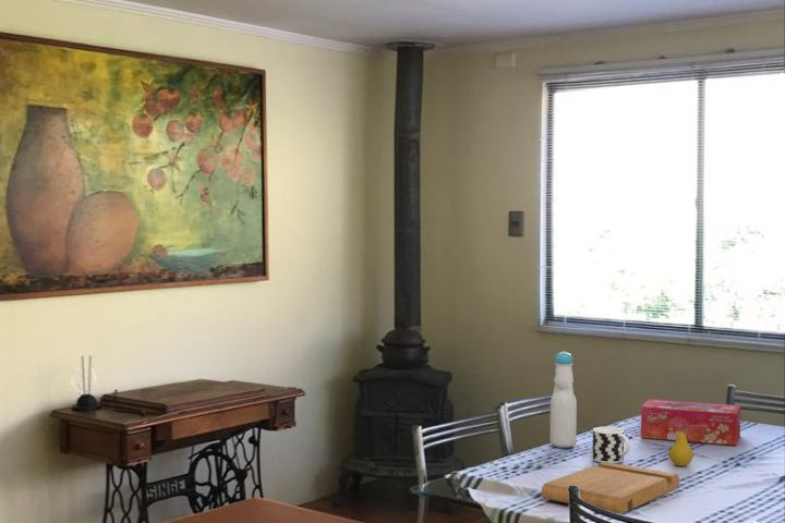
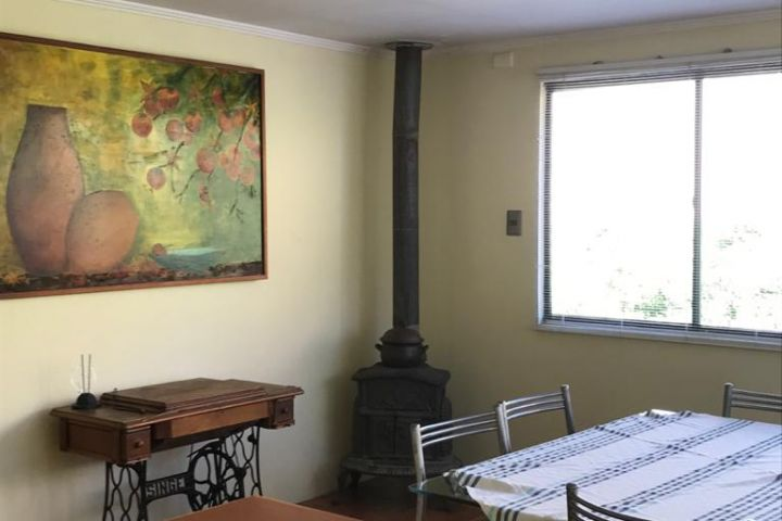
- tissue box [640,399,741,447]
- bottle [550,351,578,449]
- cup [592,426,631,464]
- cutting board [541,462,680,515]
- fruit [667,425,695,467]
